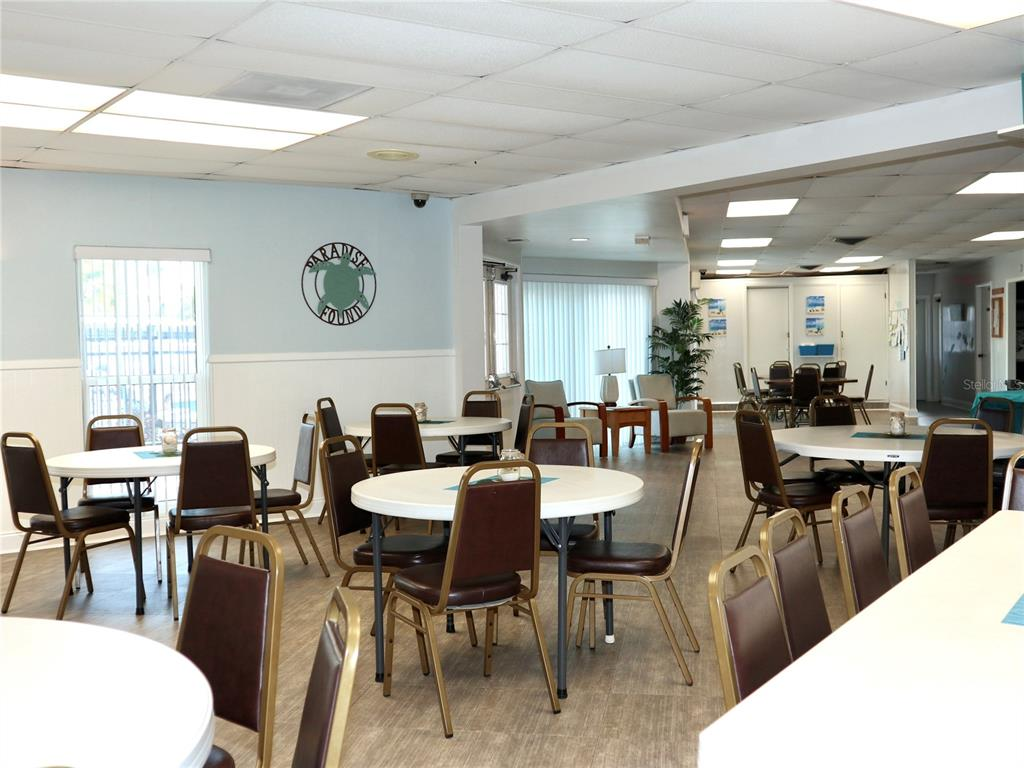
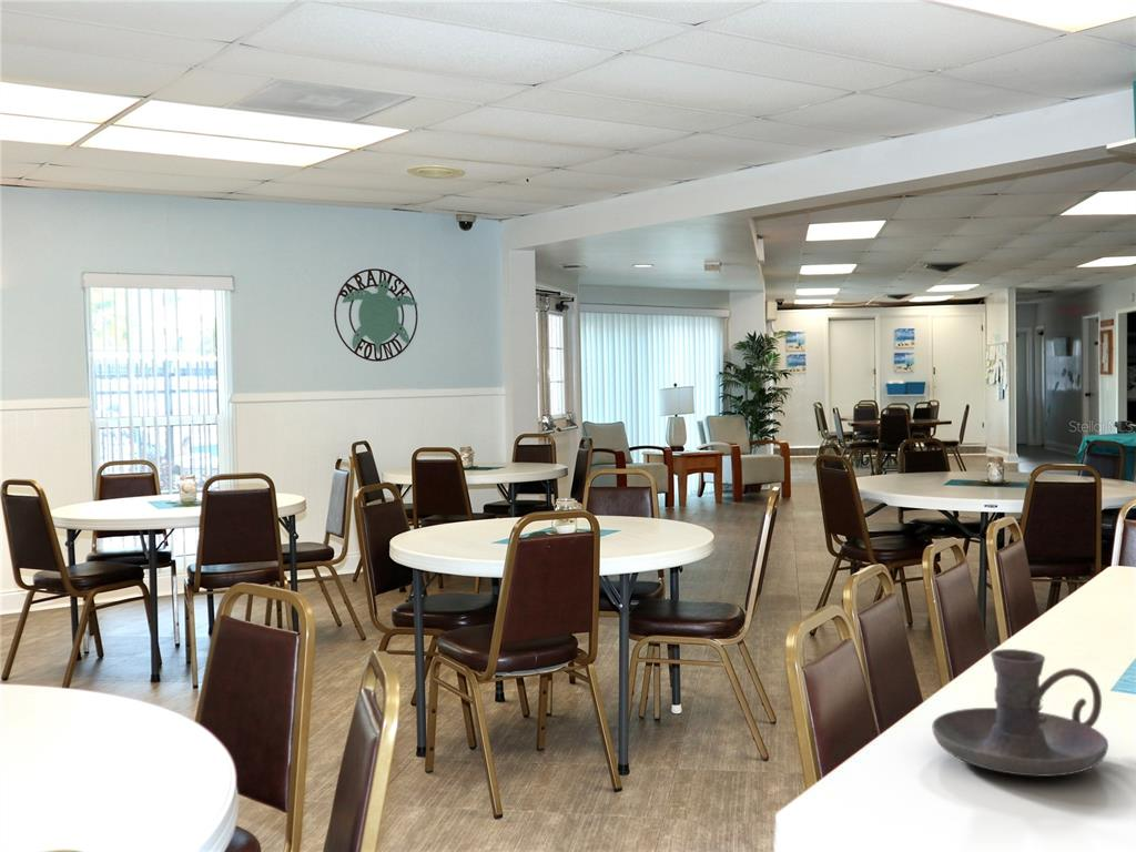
+ candle holder [931,648,1109,778]
